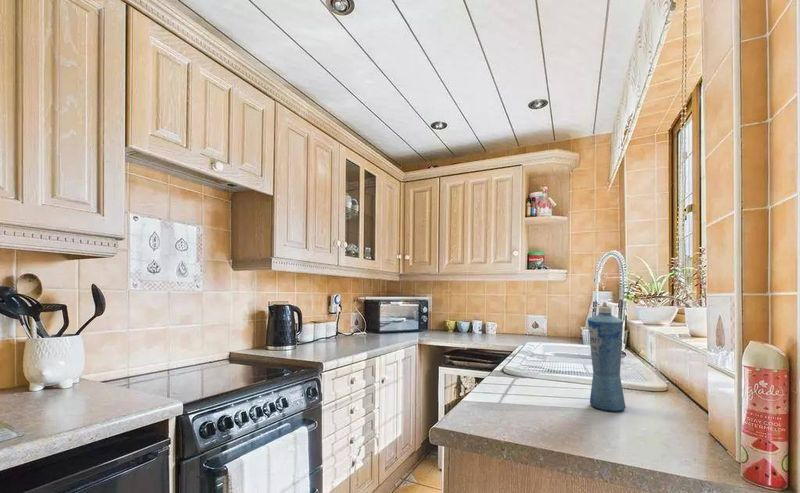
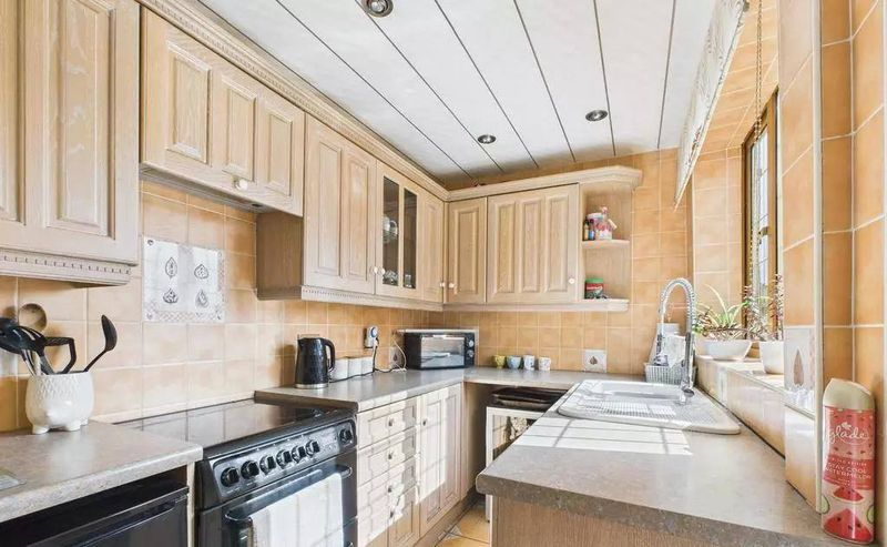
- squeeze bottle [587,301,627,413]
